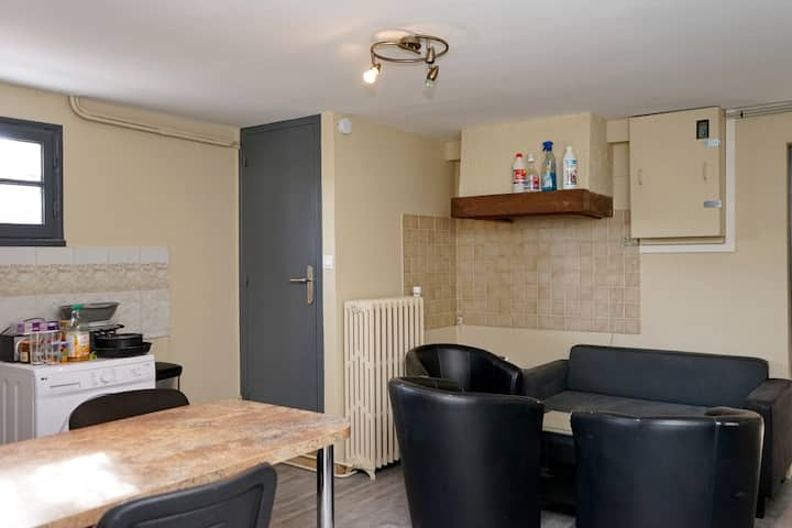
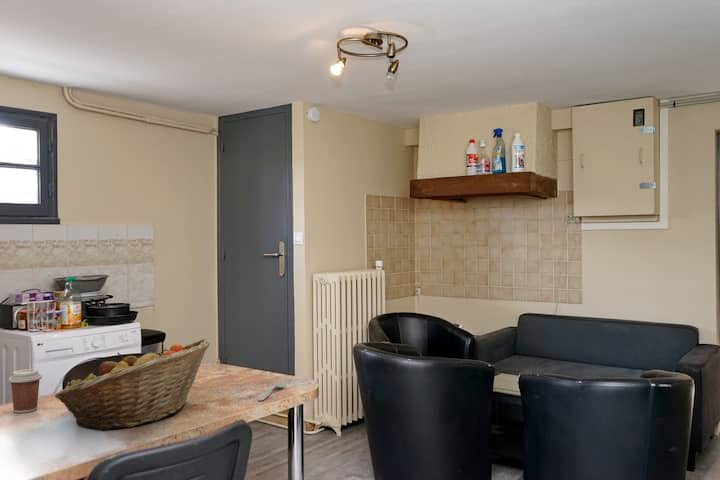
+ coffee cup [8,368,43,414]
+ fruit basket [54,338,211,431]
+ spoon [257,380,286,402]
